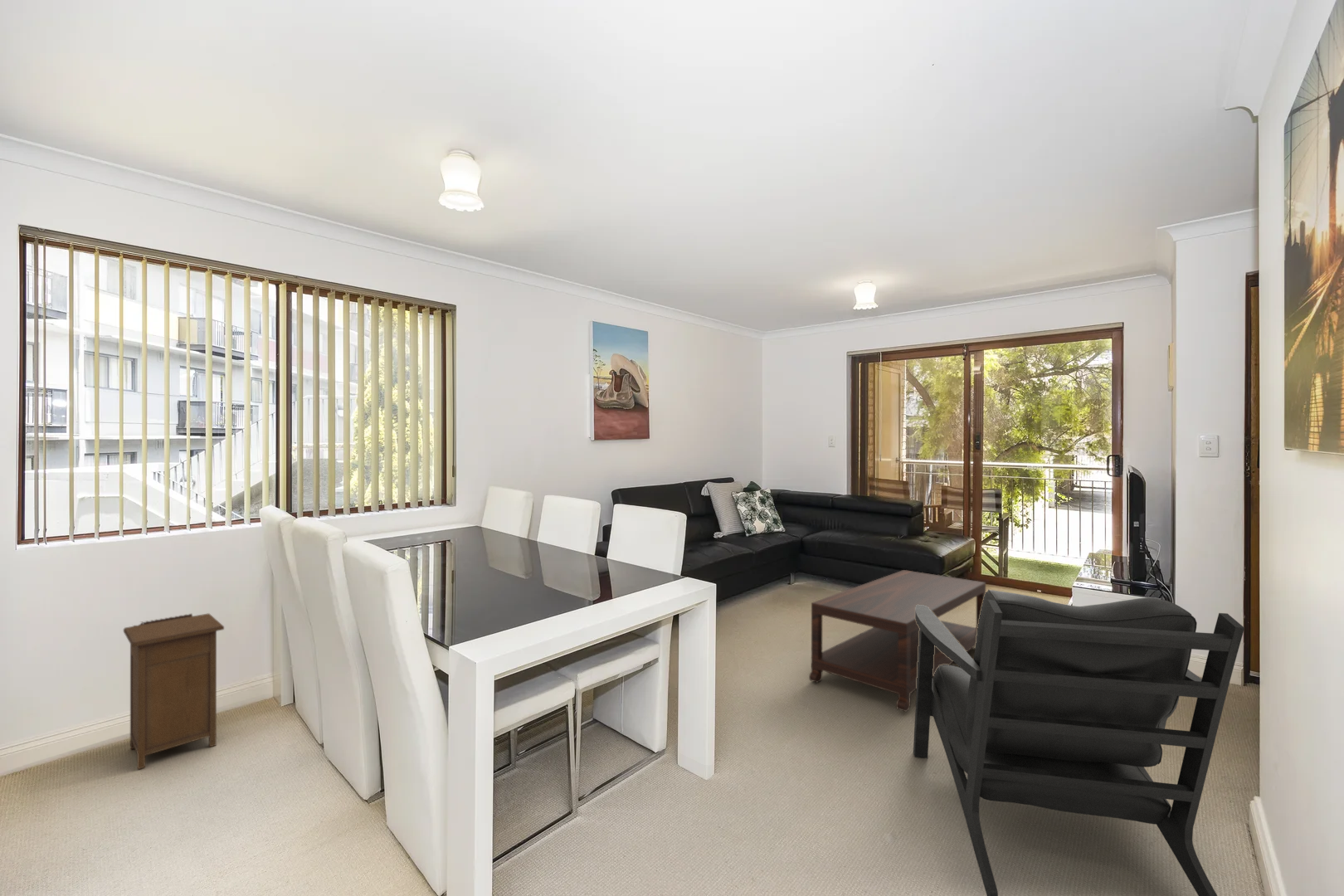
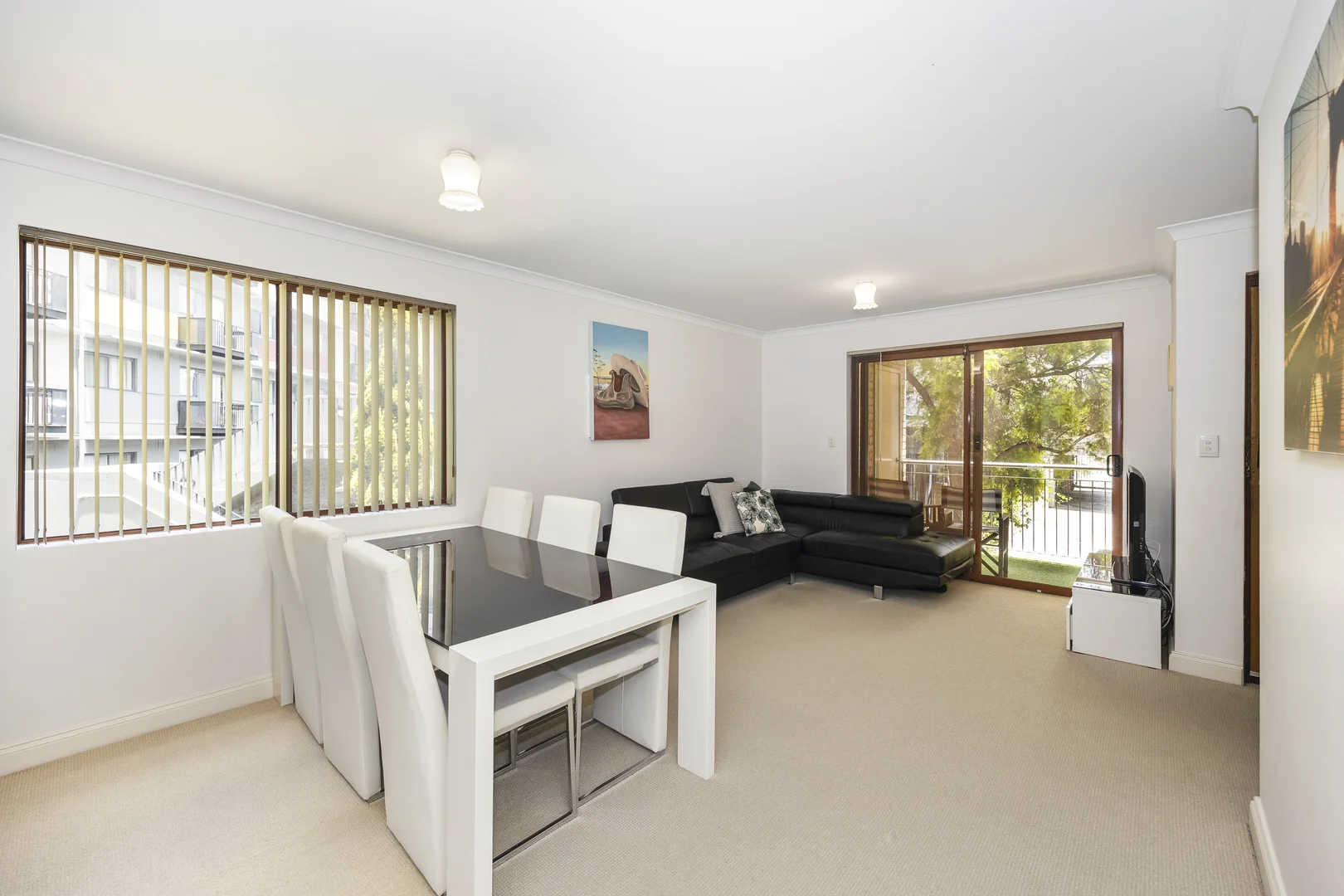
- coffee table [808,569,986,713]
- nightstand [123,612,225,770]
- armchair [913,589,1245,896]
